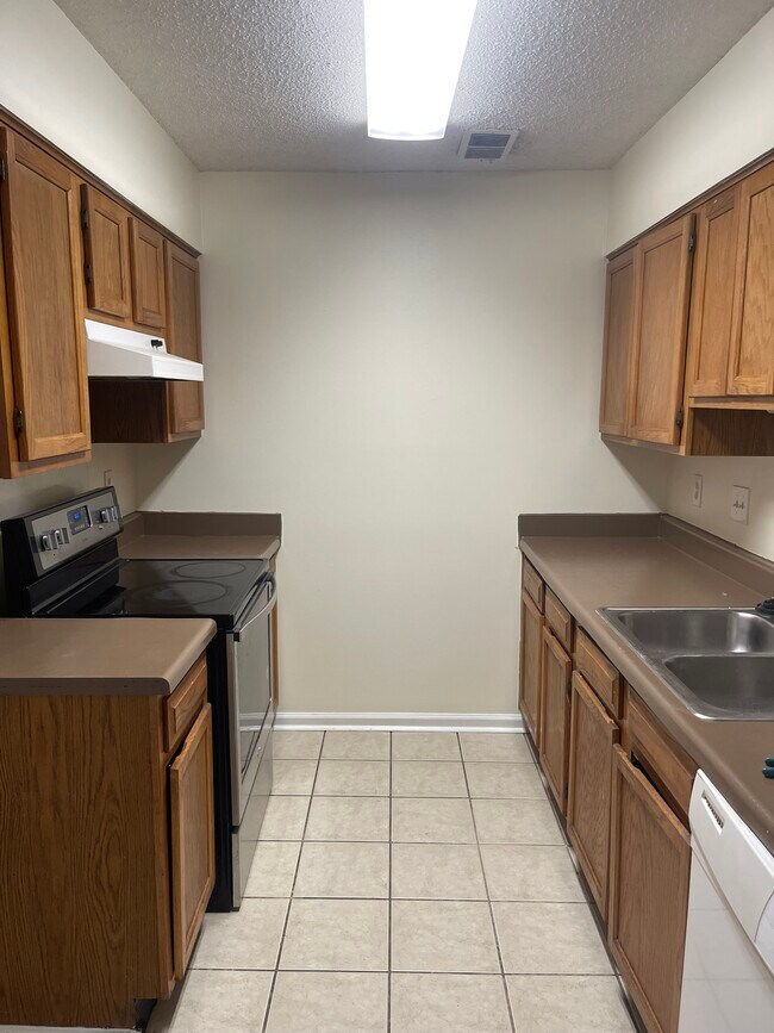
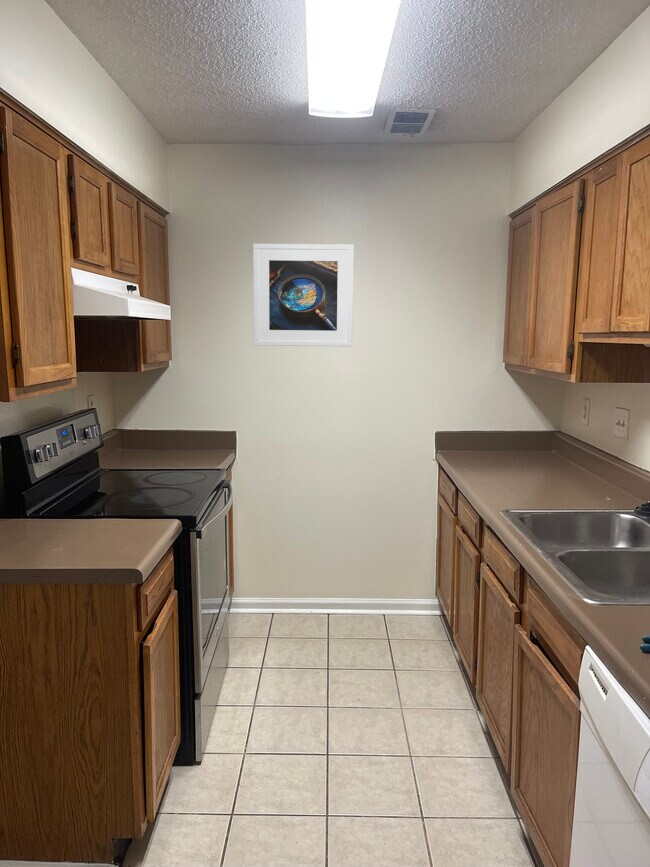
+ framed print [252,243,355,348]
